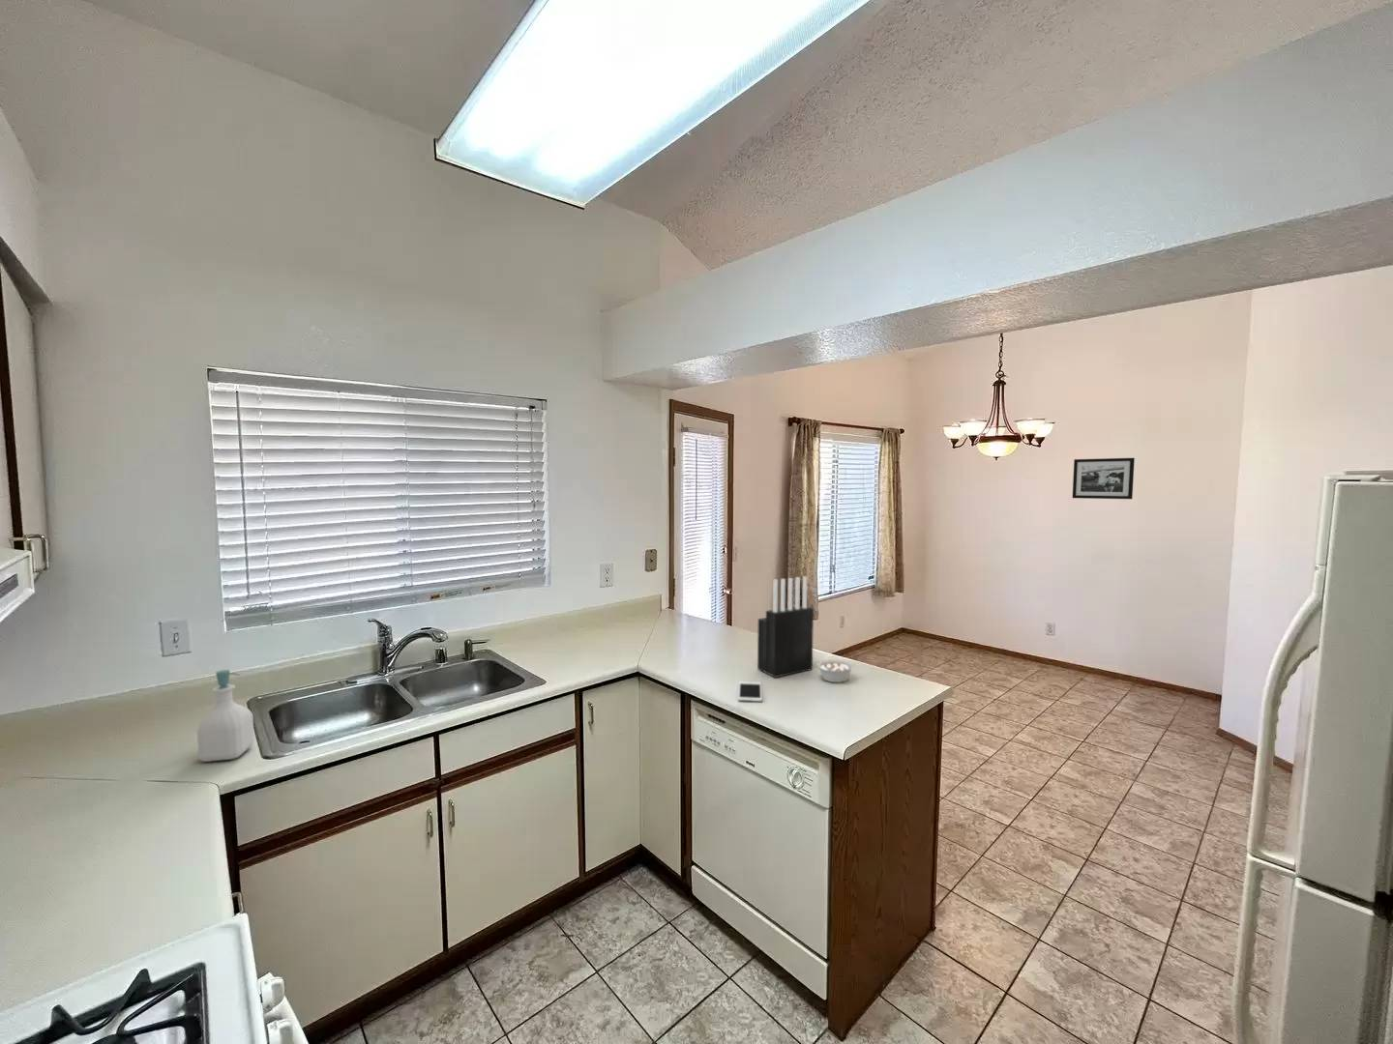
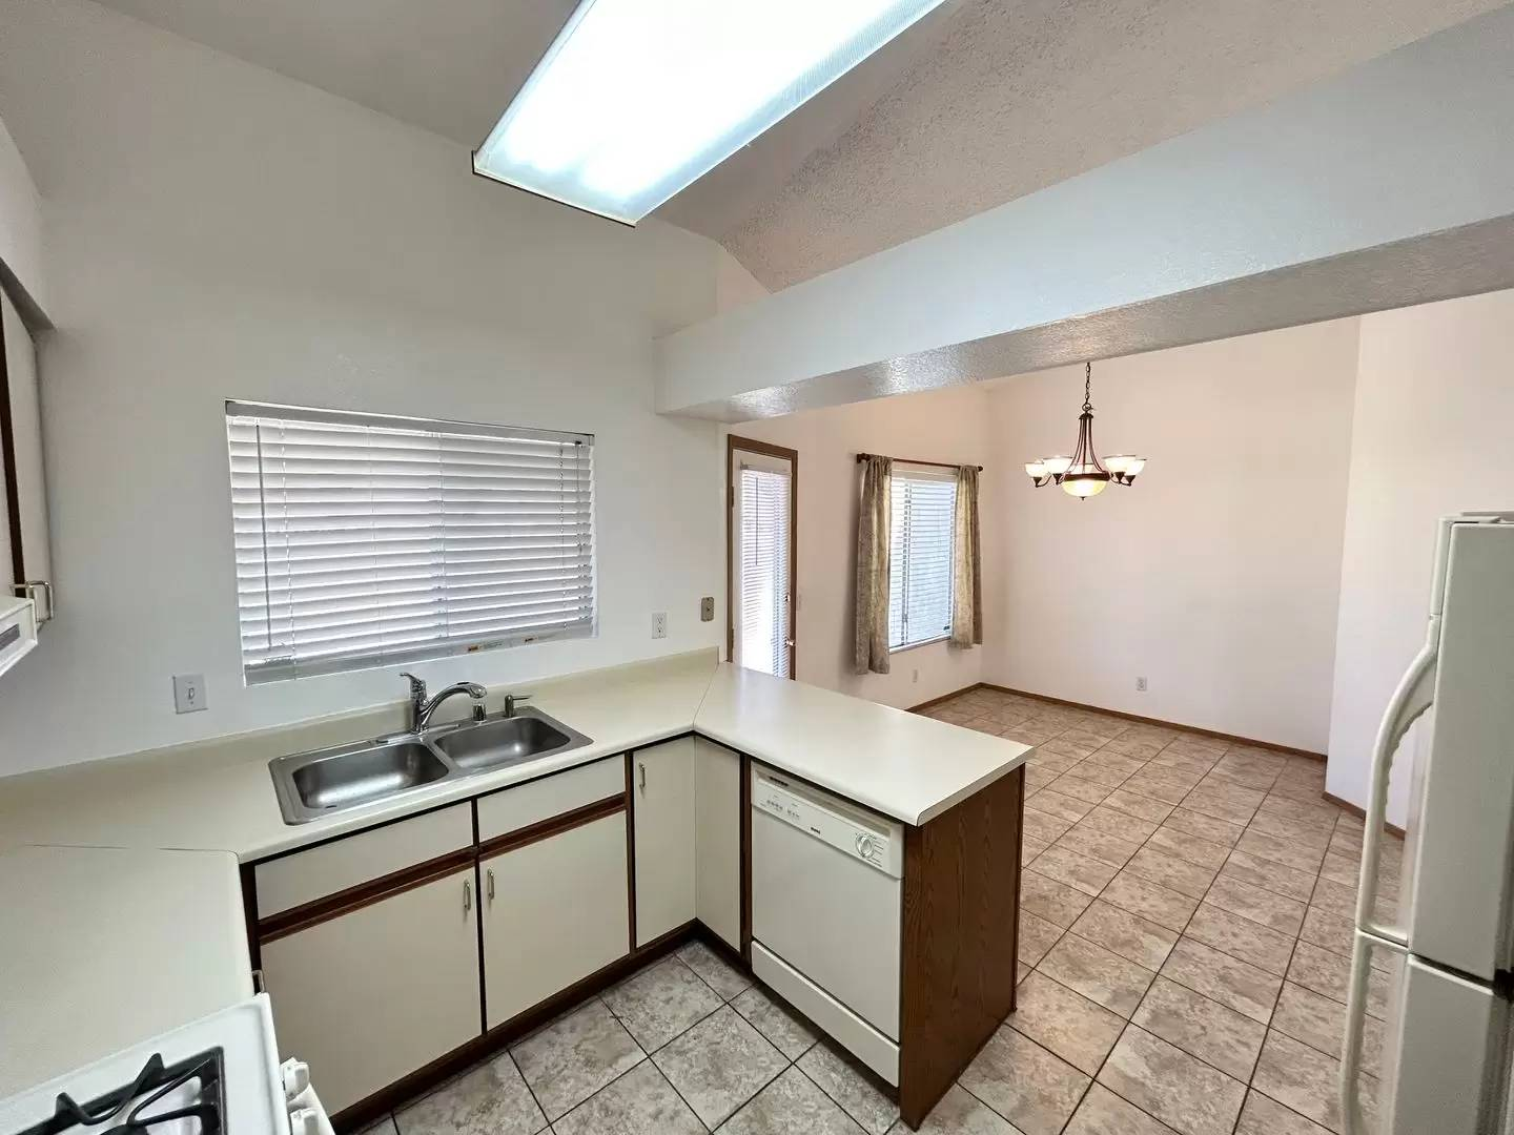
- knife block [757,575,815,679]
- soap bottle [196,669,256,762]
- legume [815,658,863,683]
- cell phone [737,681,763,703]
- picture frame [1072,457,1135,500]
